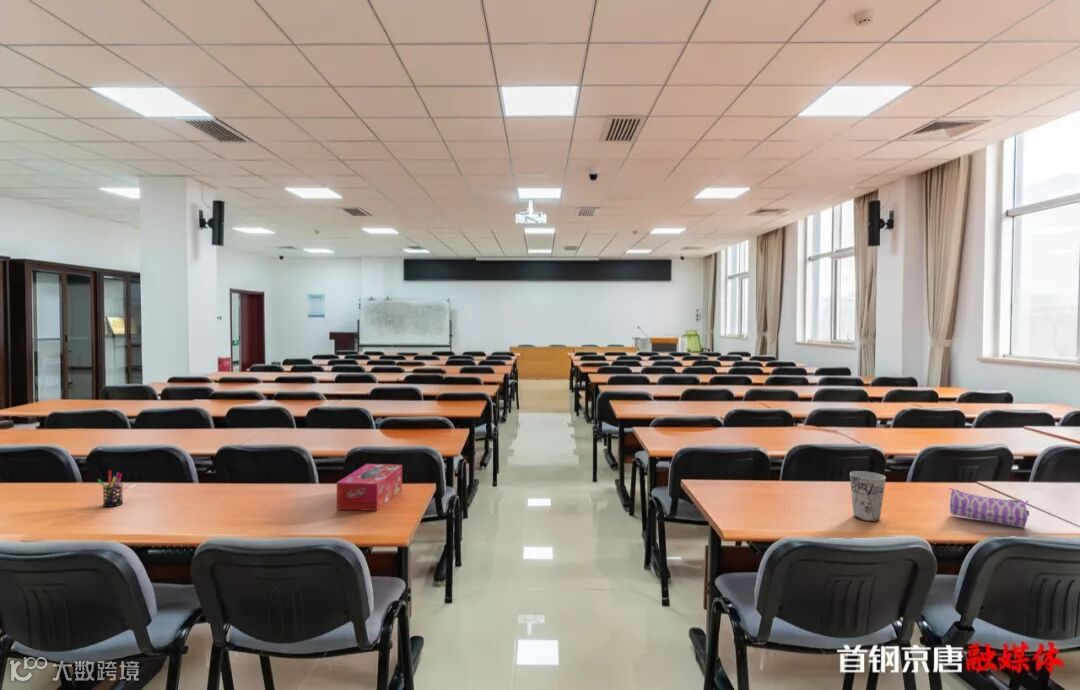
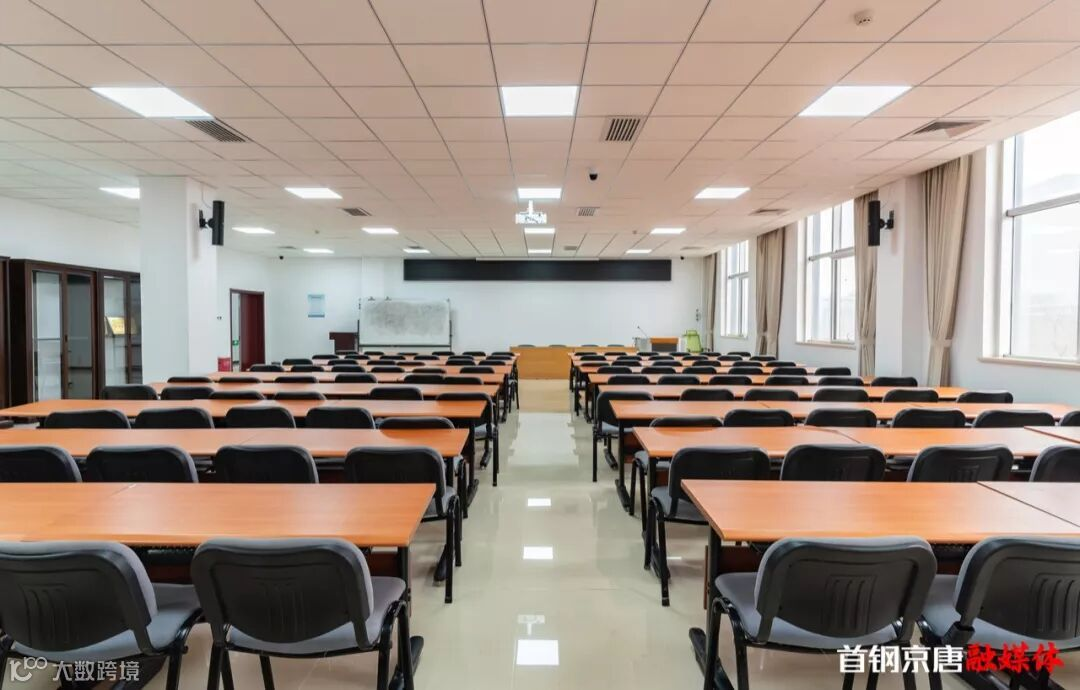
- tissue box [336,463,403,512]
- pen holder [96,470,124,508]
- pencil case [948,487,1030,529]
- cup [849,470,887,522]
